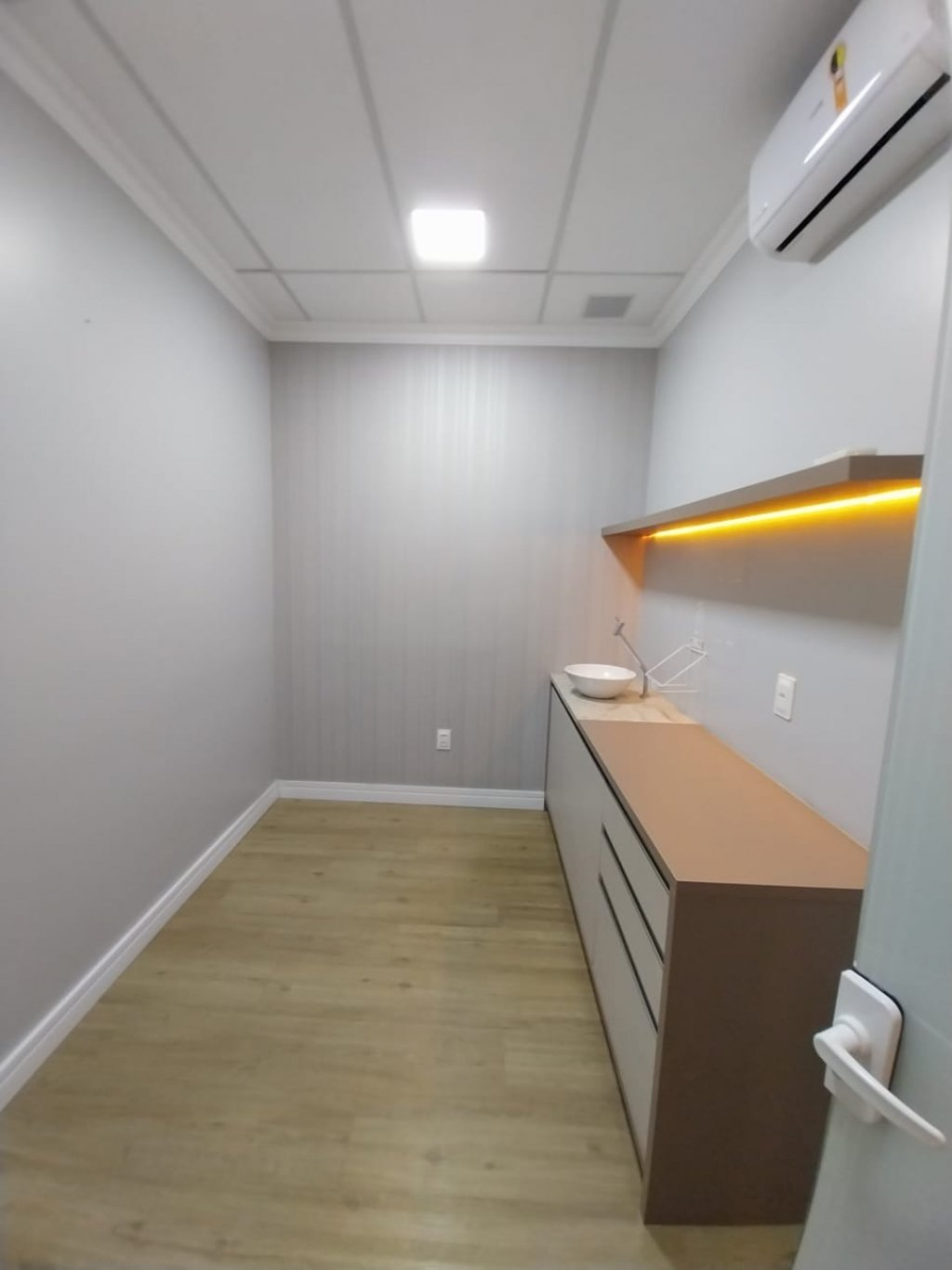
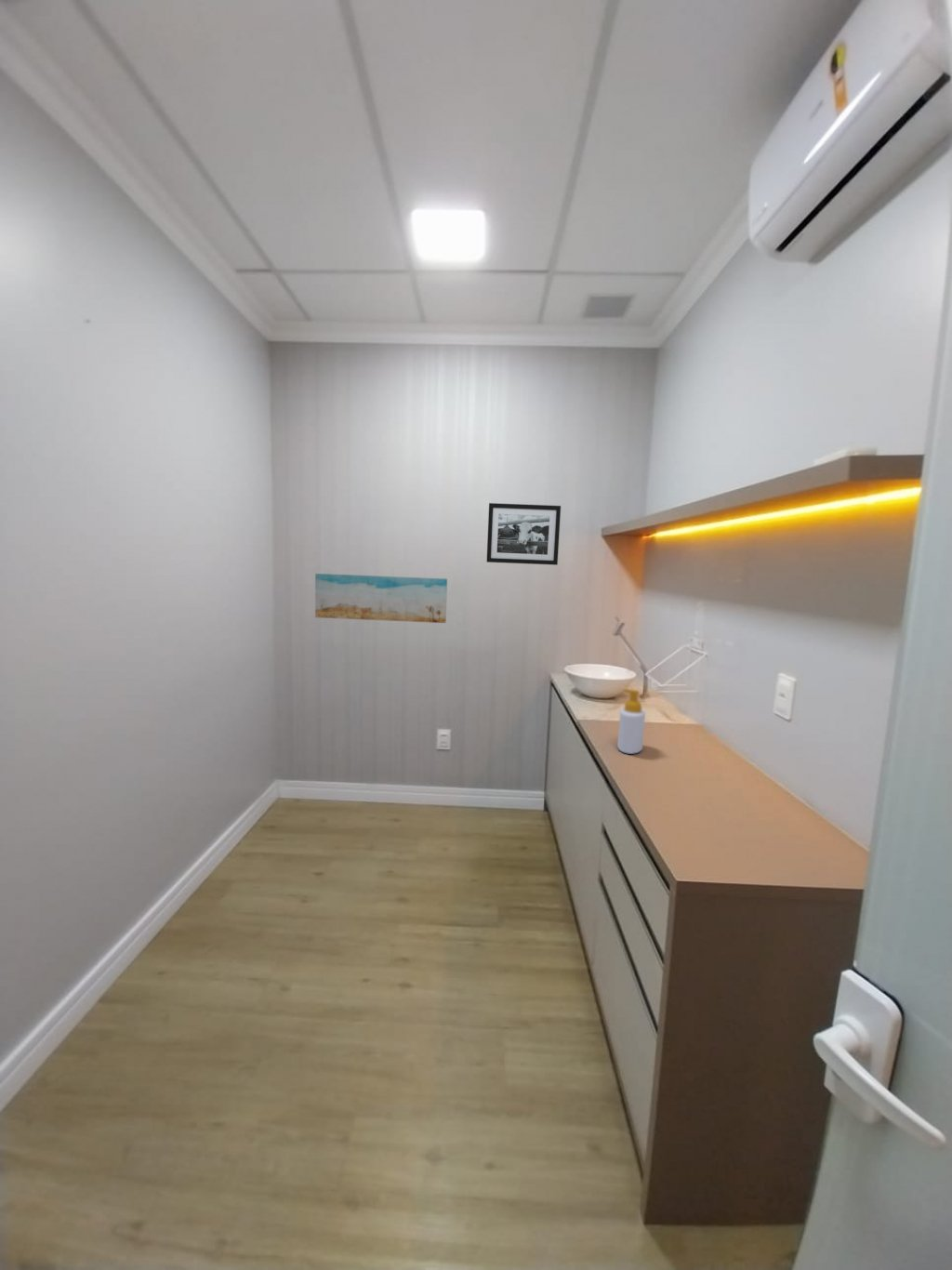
+ wall art [314,573,448,624]
+ soap bottle [616,688,646,755]
+ picture frame [486,502,562,566]
